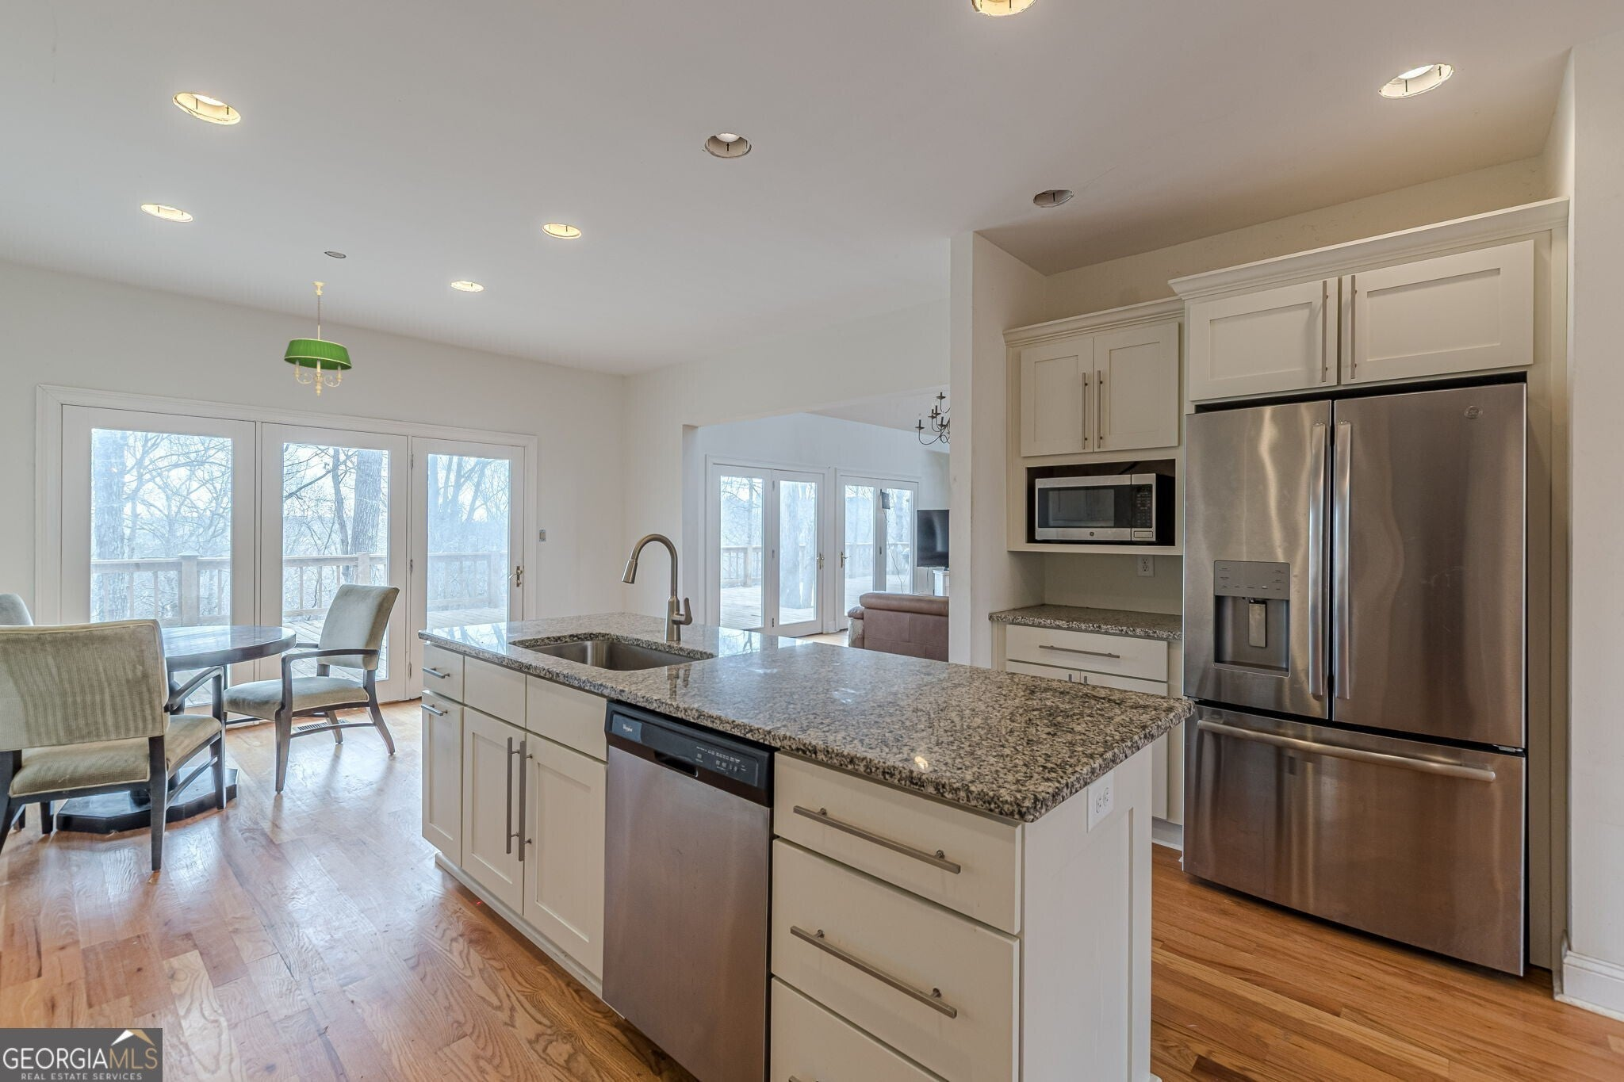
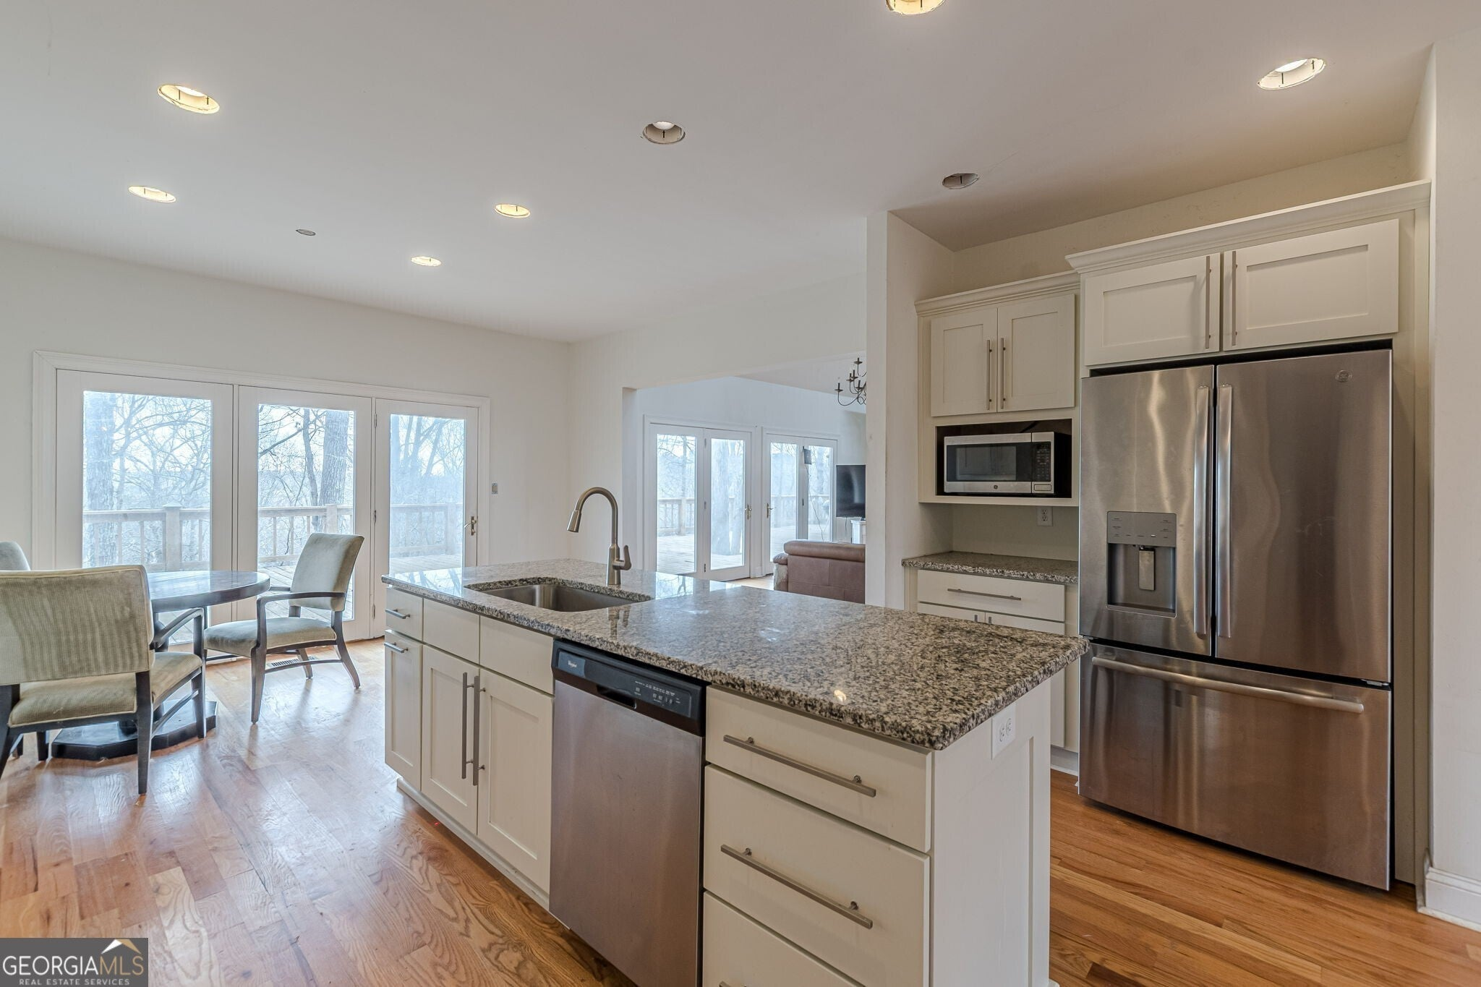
- chandelier [283,281,353,396]
